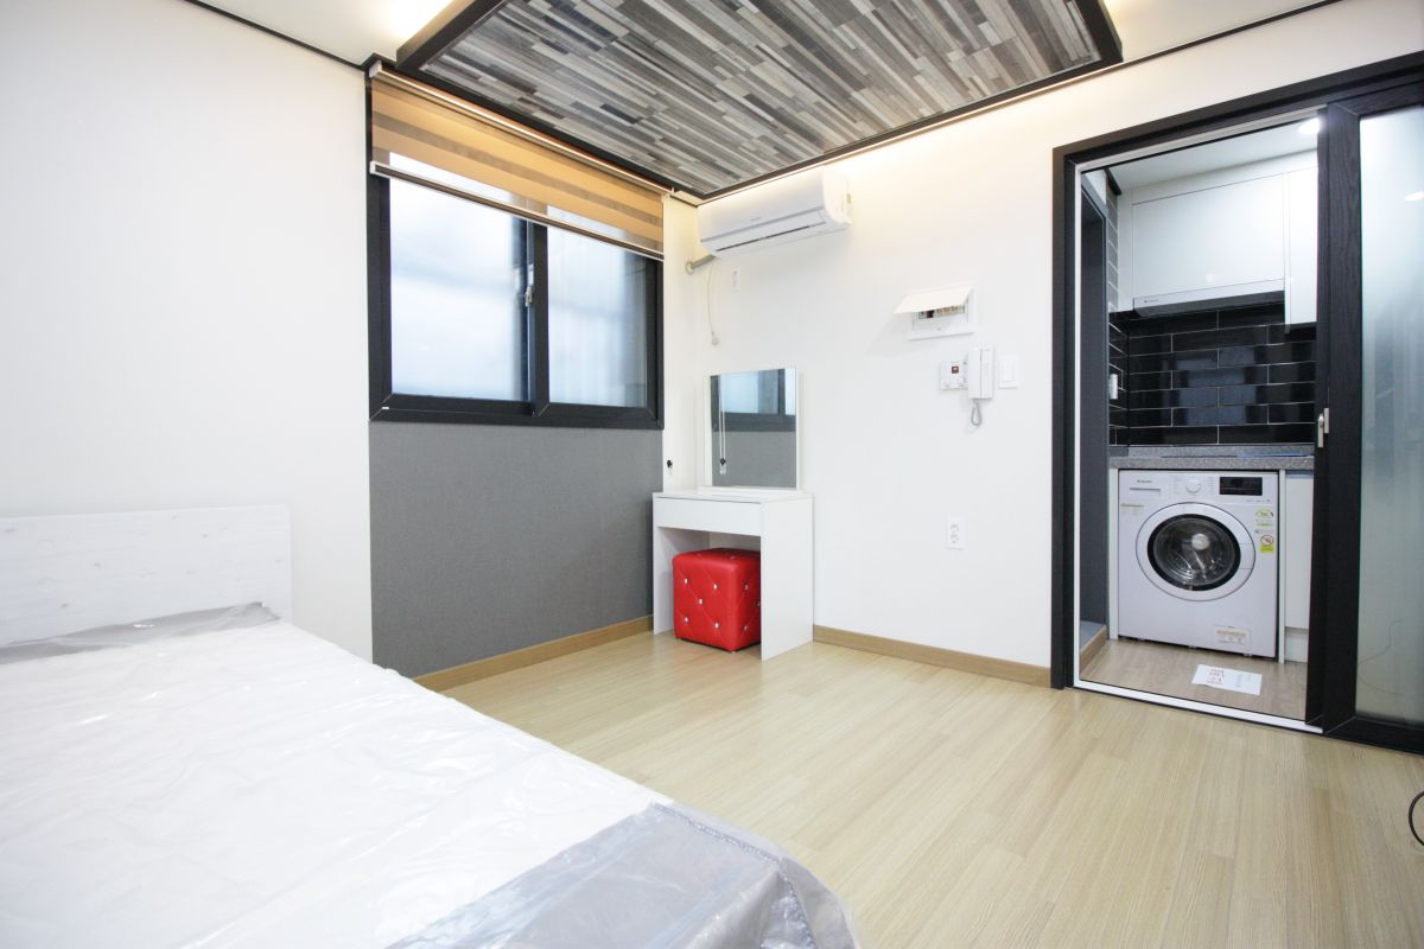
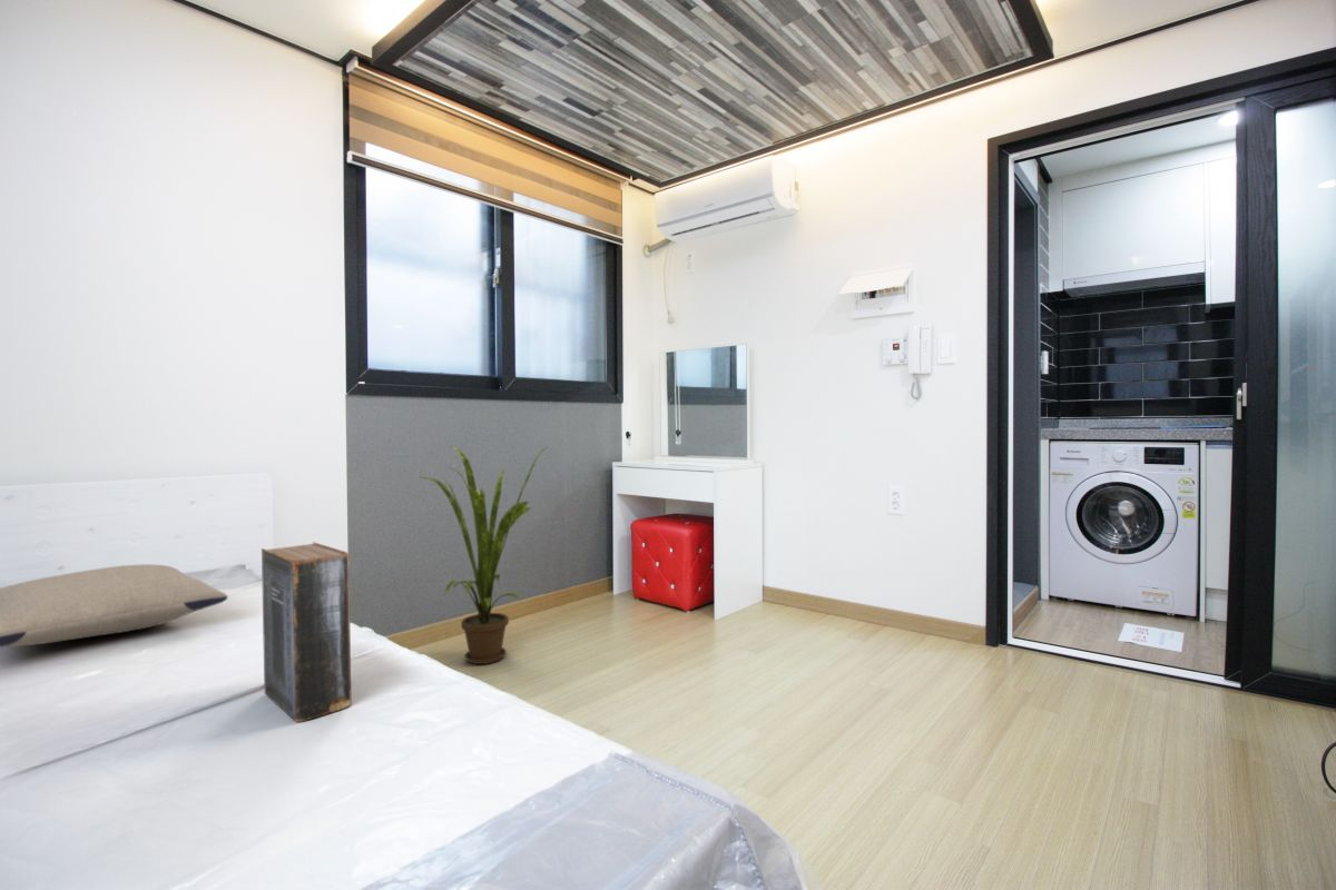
+ pillow [0,563,229,649]
+ book [261,541,353,723]
+ house plant [420,445,548,665]
